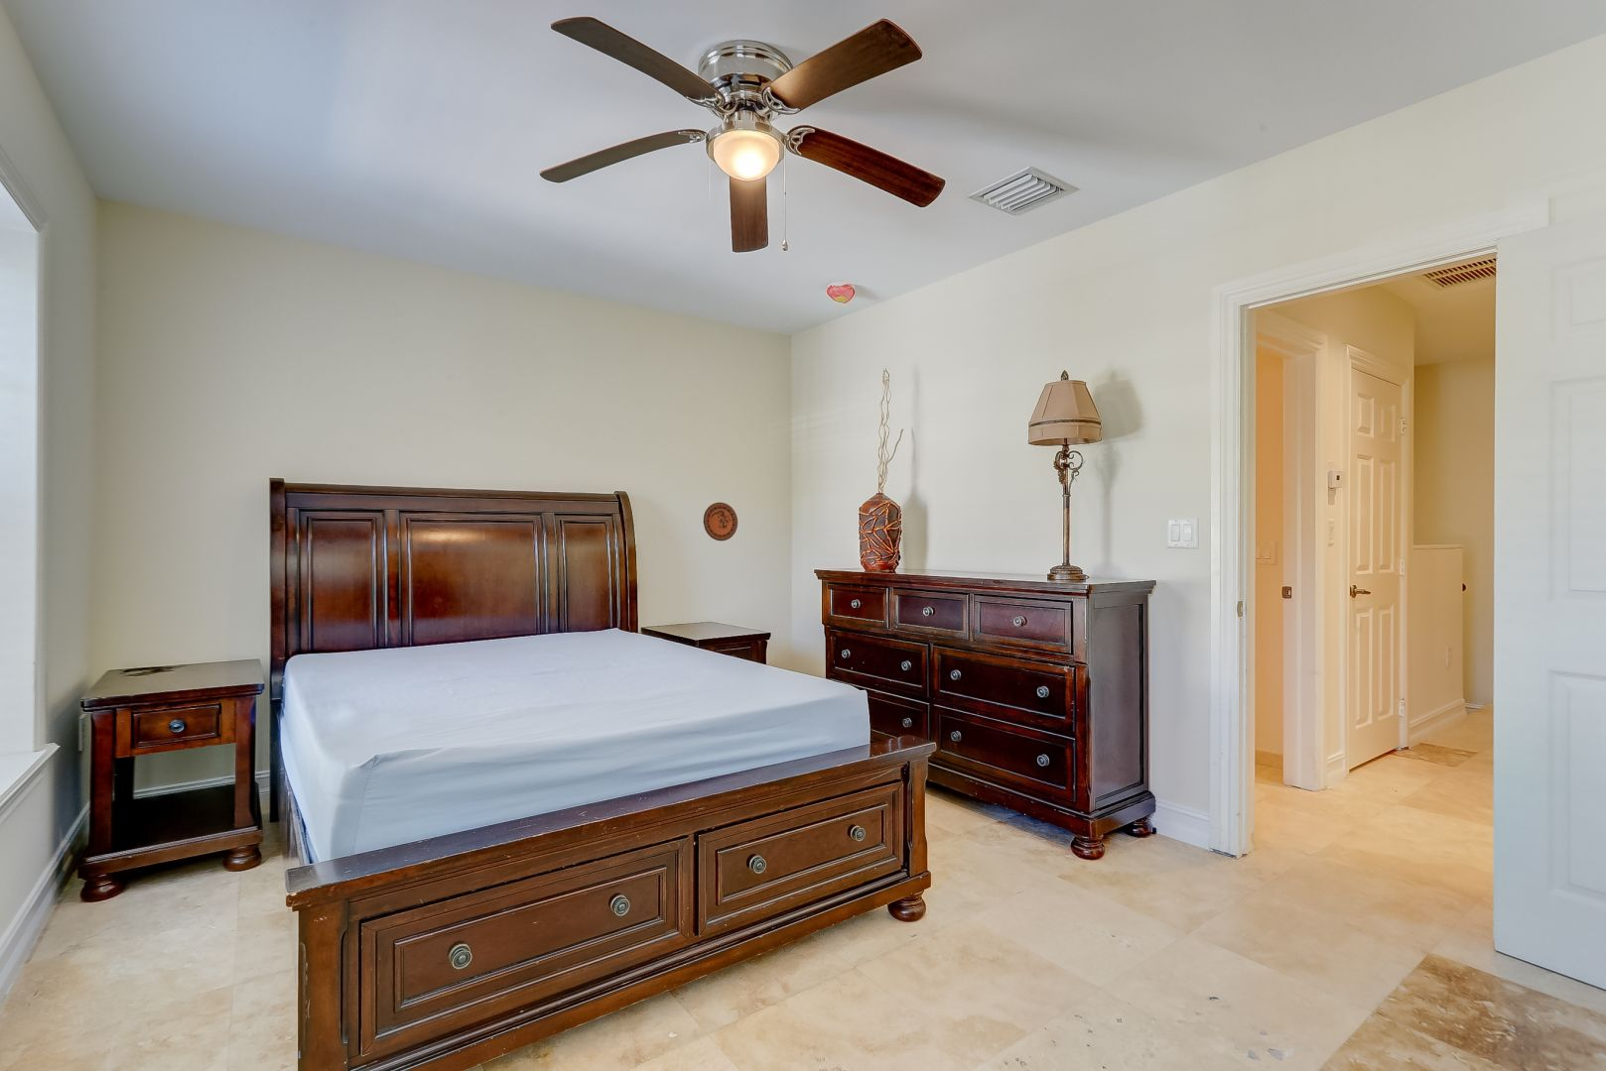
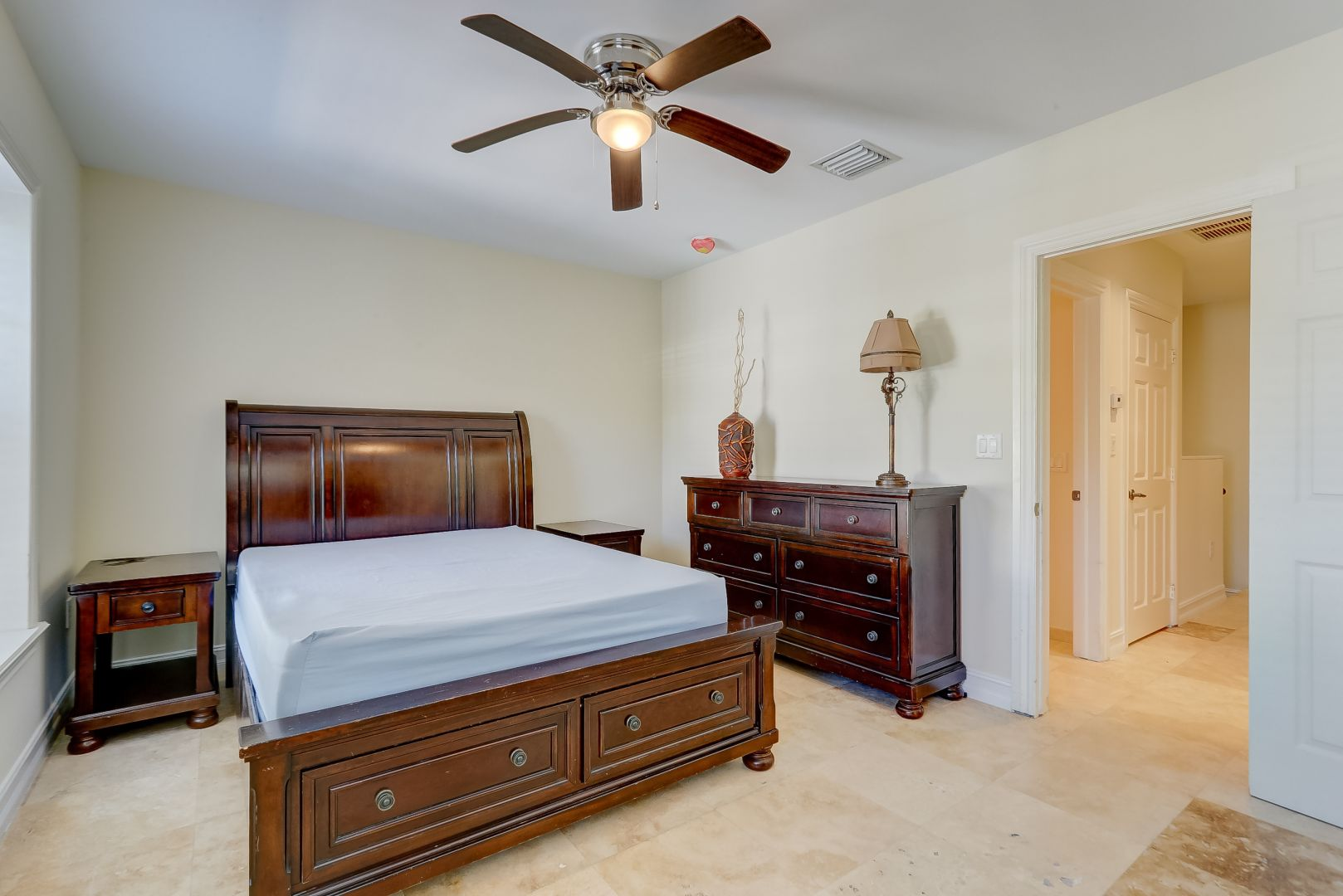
- decorative plate [703,502,739,541]
